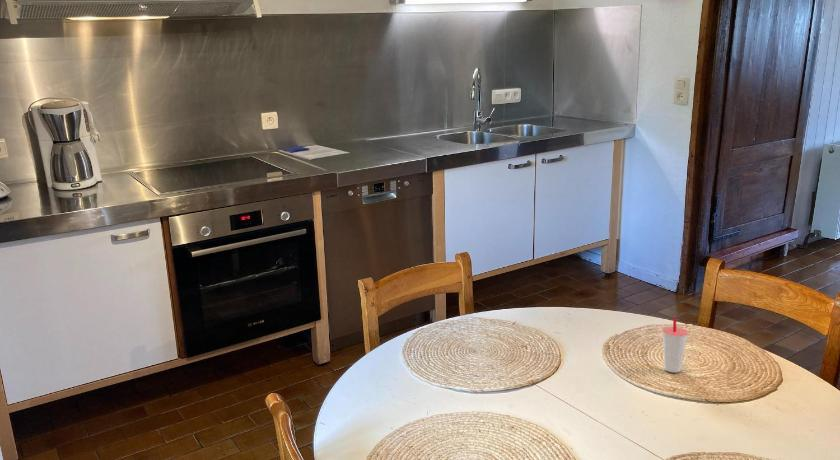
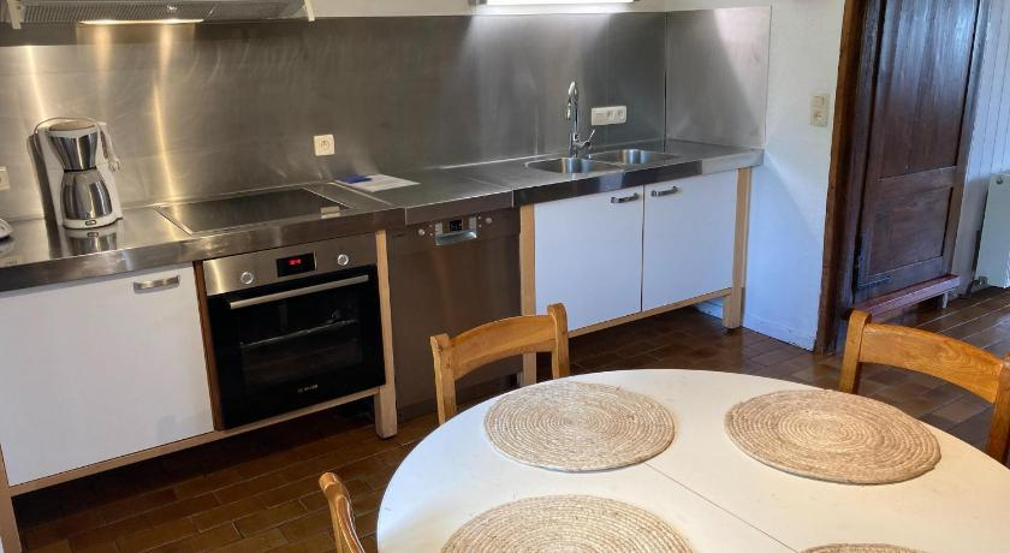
- cup [661,317,690,373]
